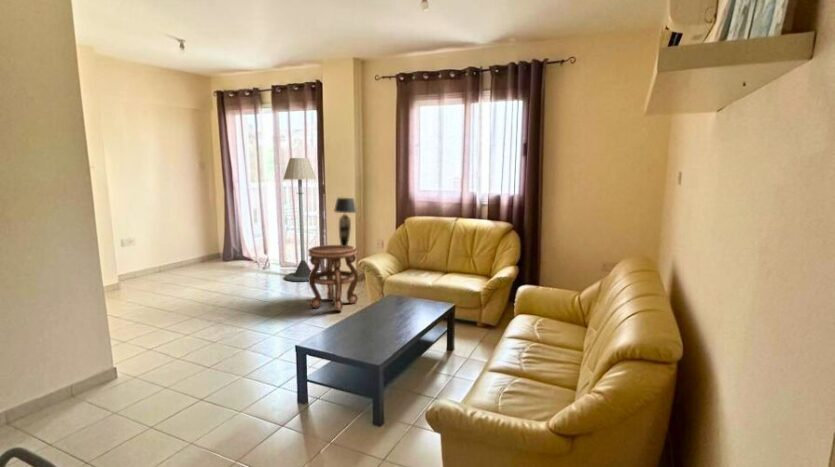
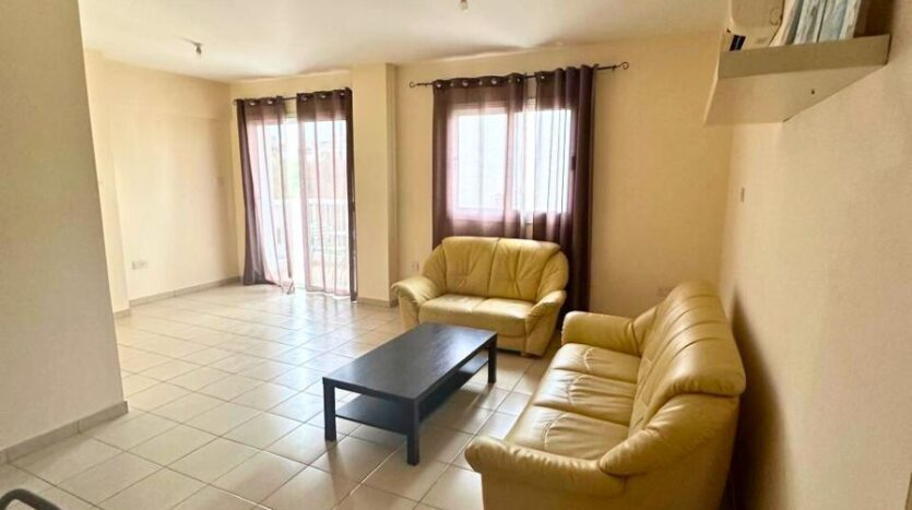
- side table [307,244,359,312]
- floor lamp [282,157,319,282]
- table lamp [333,197,357,247]
